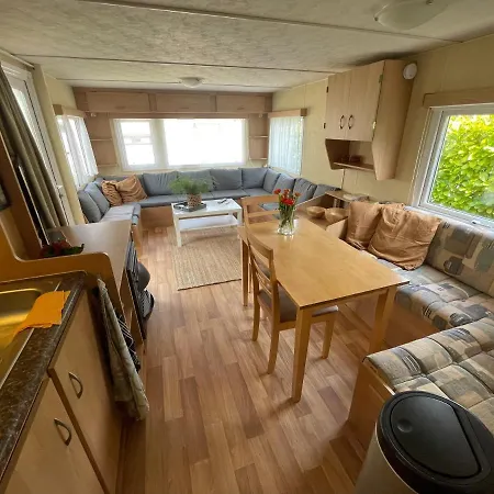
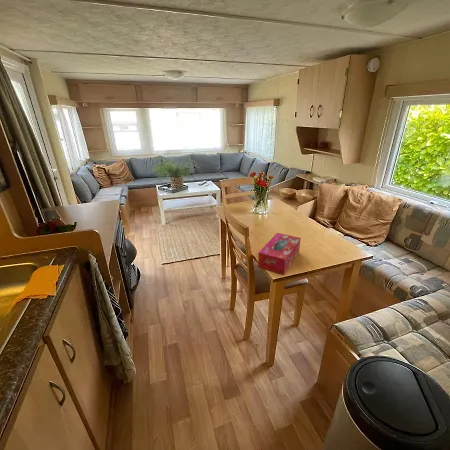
+ tissue box [257,232,302,276]
